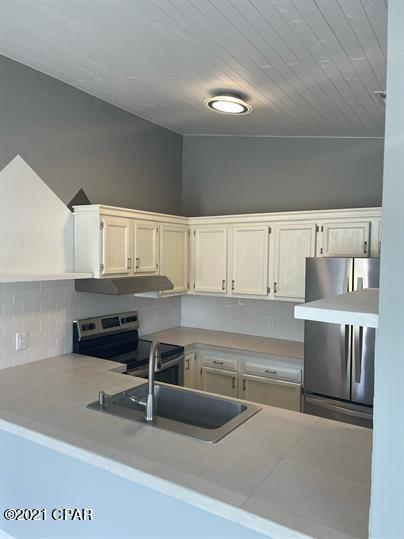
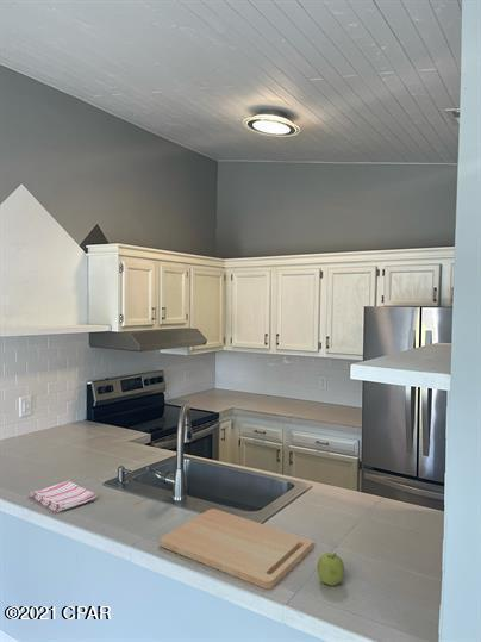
+ cutting board [160,507,314,590]
+ fruit [317,551,345,587]
+ dish towel [29,480,99,513]
